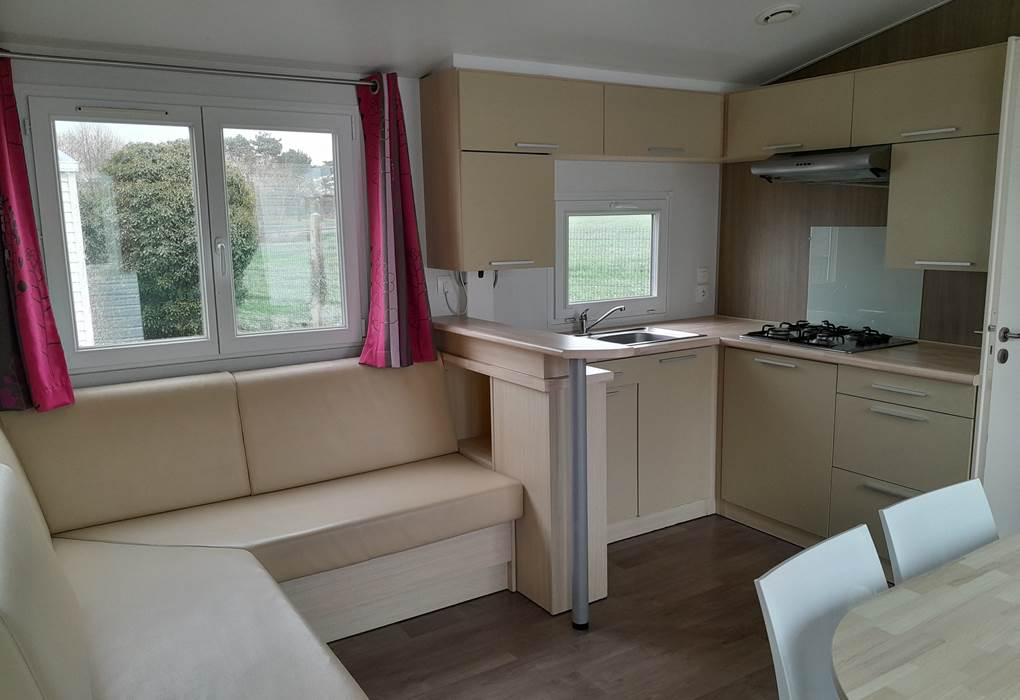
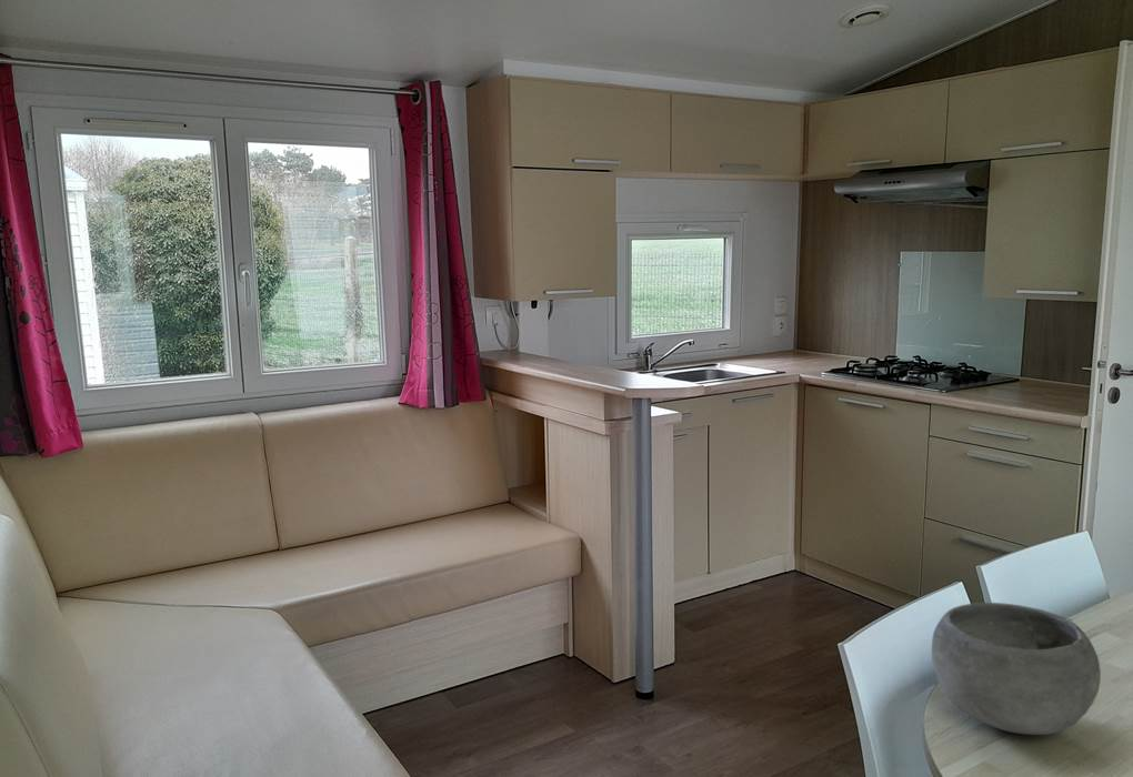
+ bowl [931,602,1102,736]
